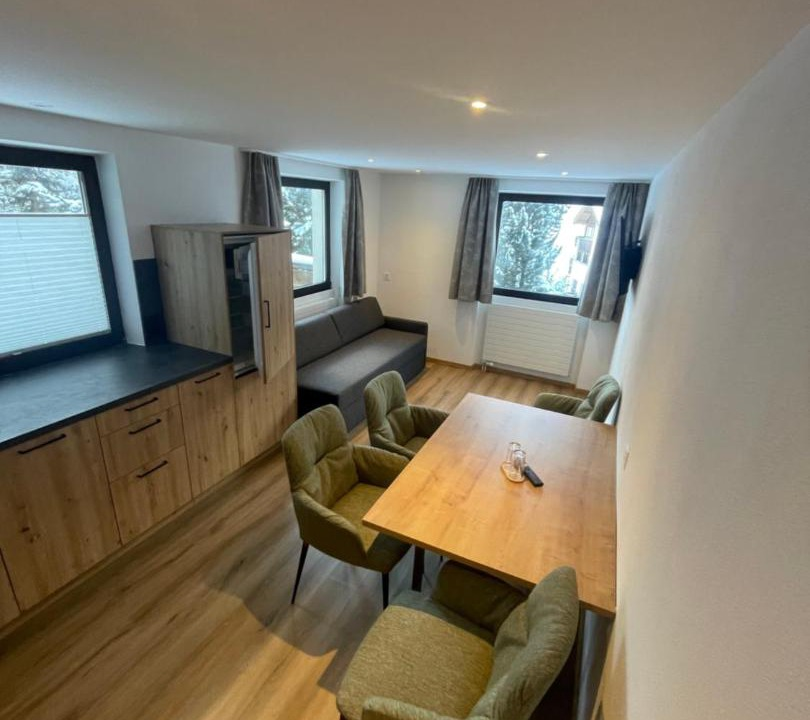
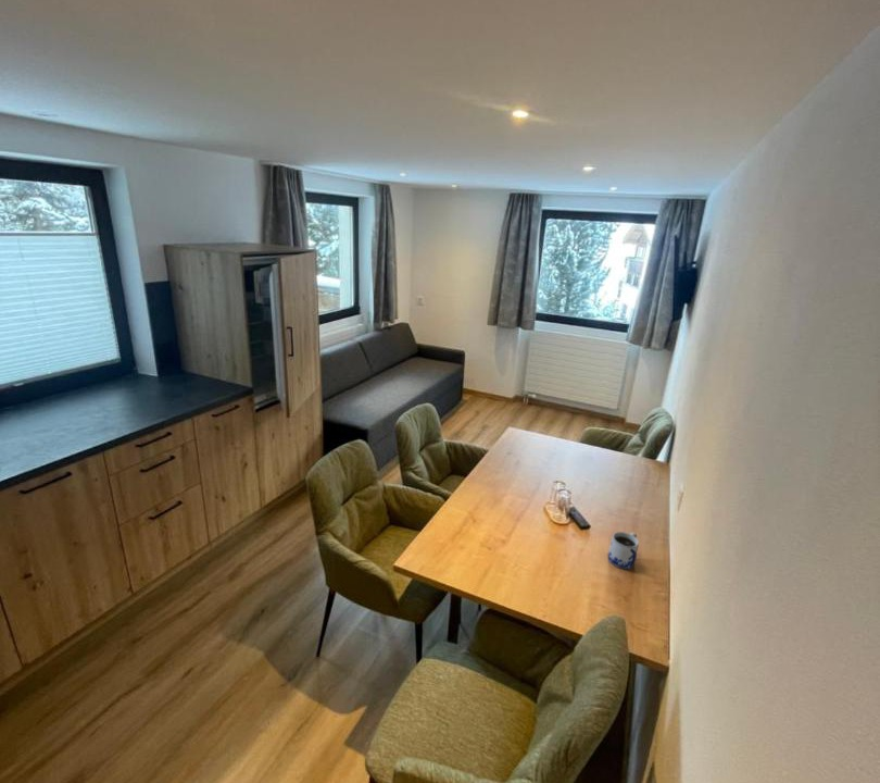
+ mug [606,531,640,570]
